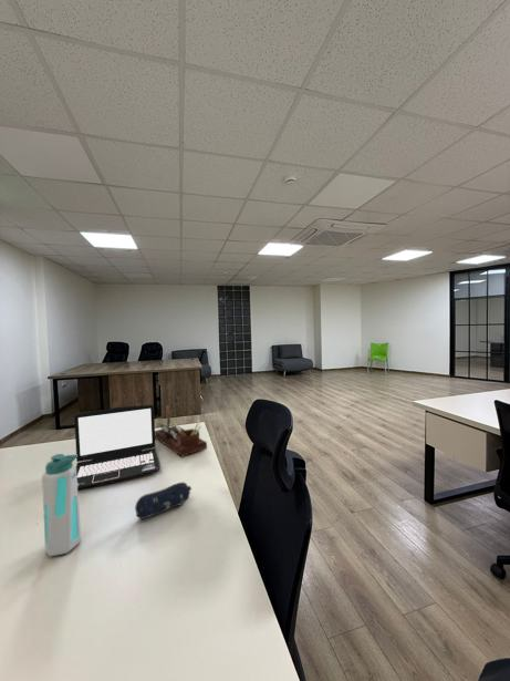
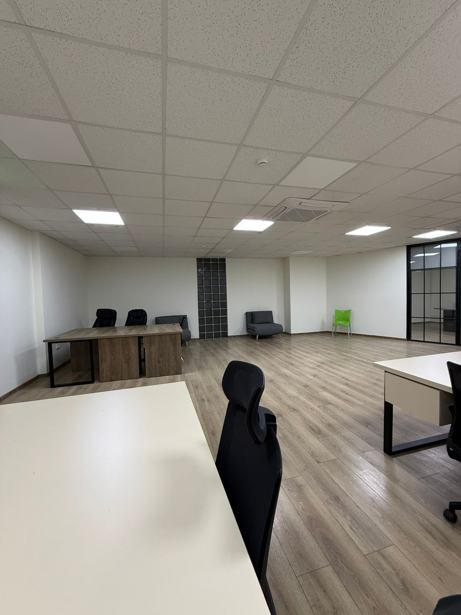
- laptop [73,404,162,489]
- desk organizer [155,405,208,458]
- water bottle [41,453,83,557]
- pencil case [134,482,192,520]
